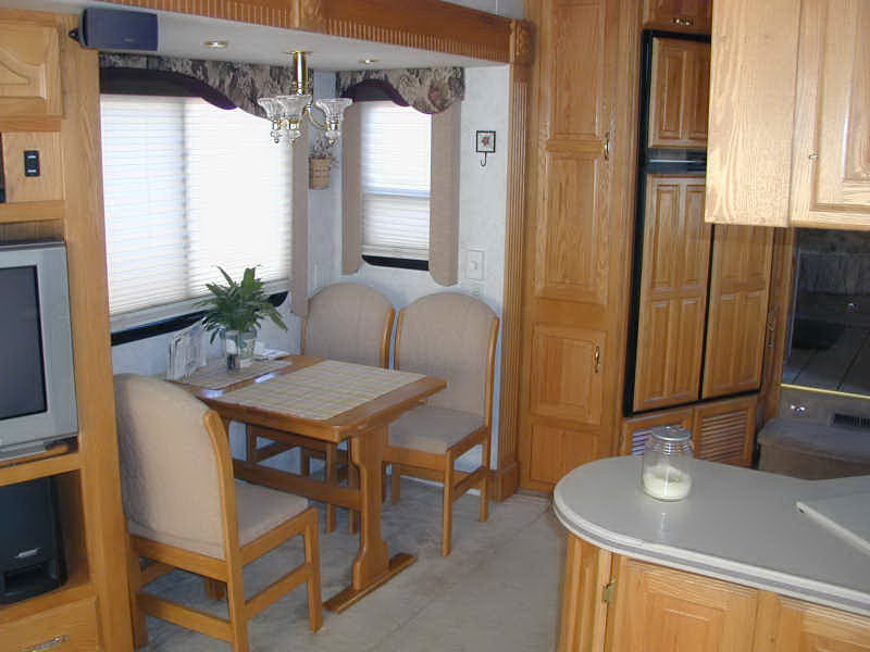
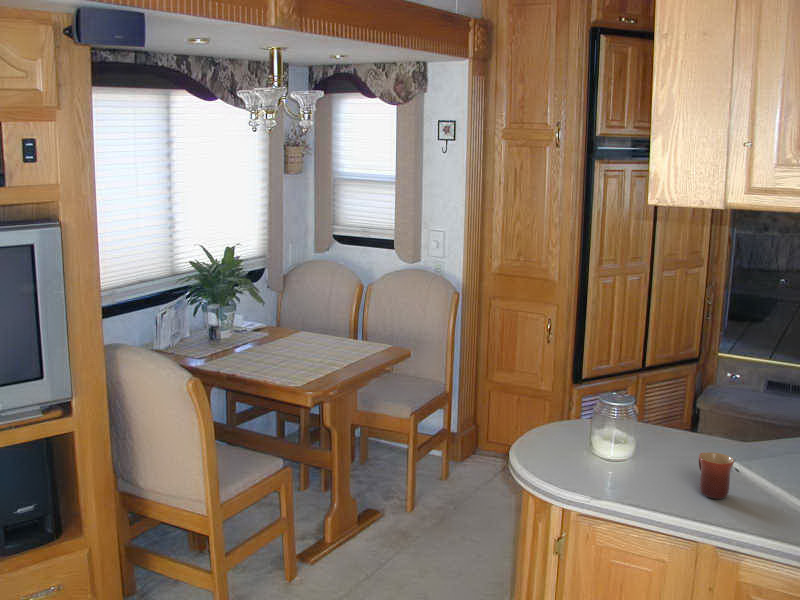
+ mug [698,451,735,500]
